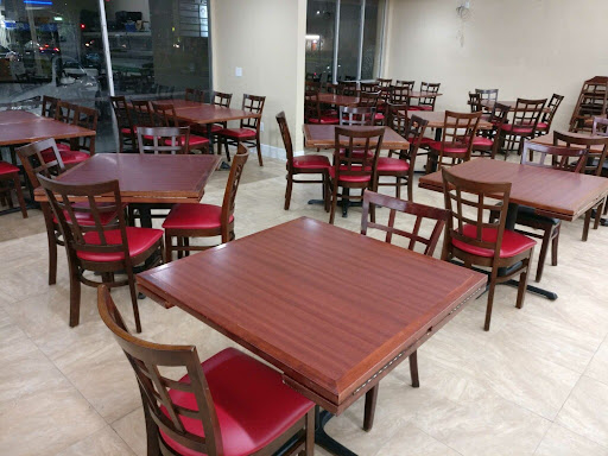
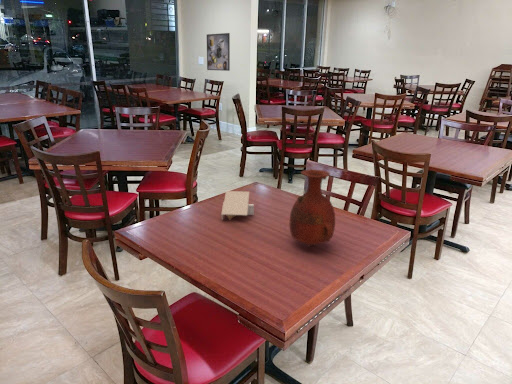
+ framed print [206,32,231,72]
+ vase [289,169,336,247]
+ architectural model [220,190,255,221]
